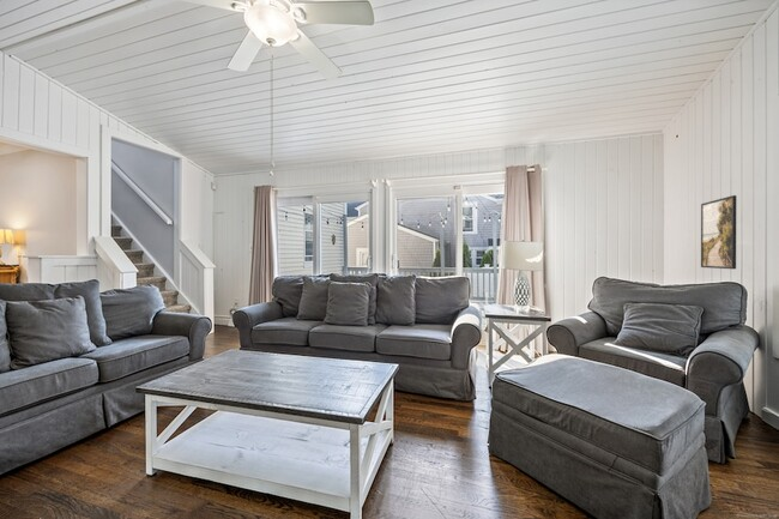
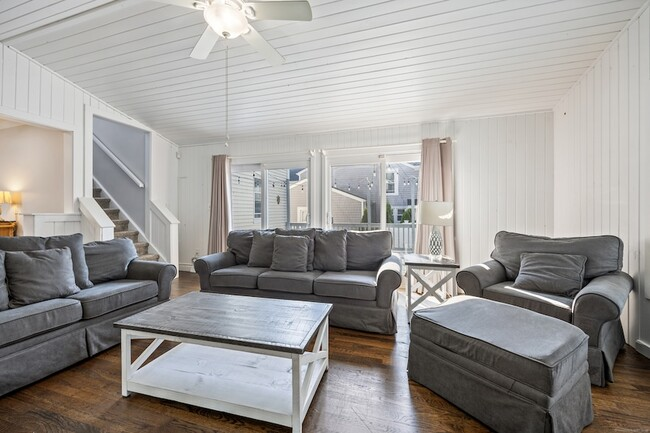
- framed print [700,194,737,270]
